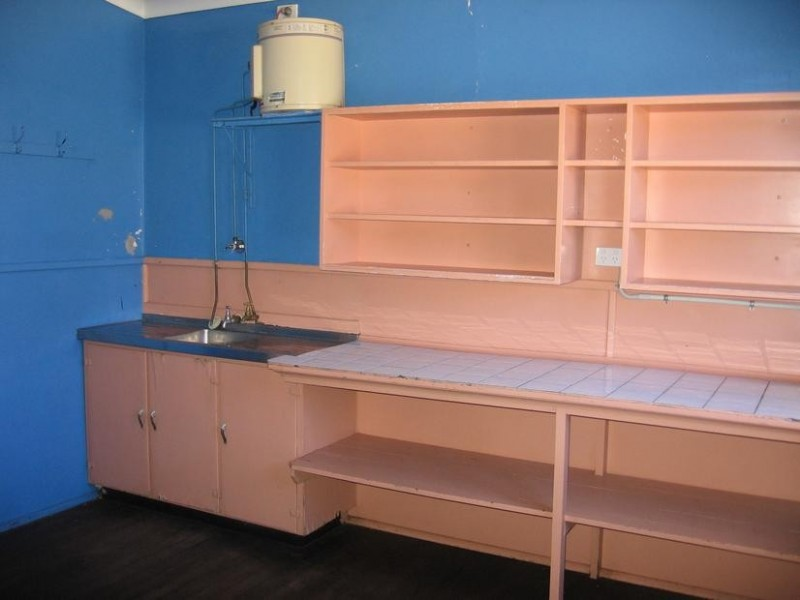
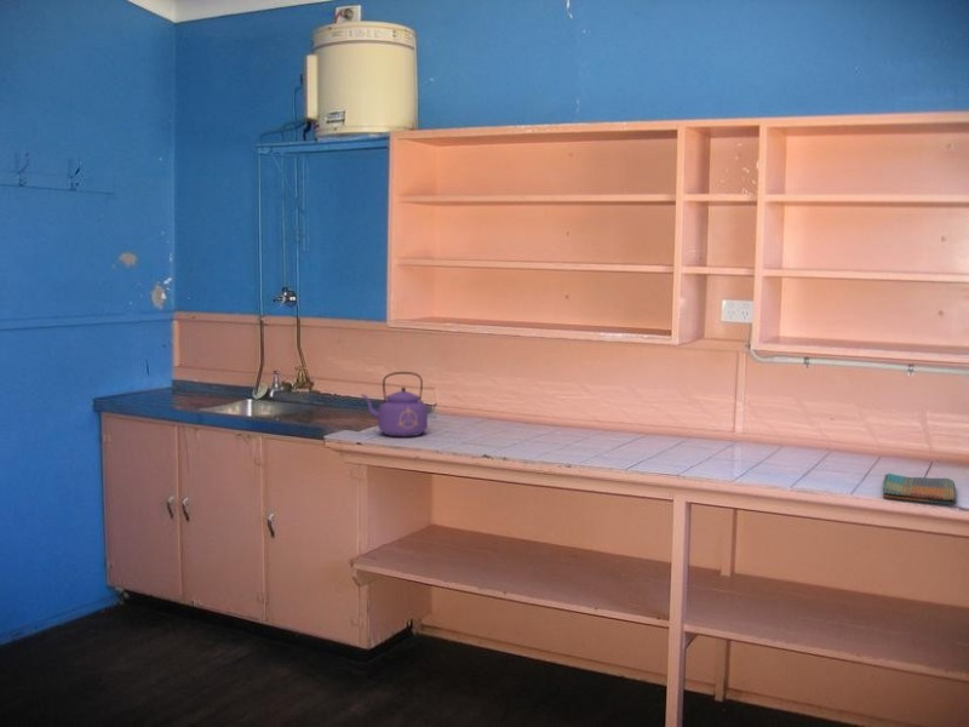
+ kettle [360,371,429,437]
+ dish towel [882,473,958,506]
